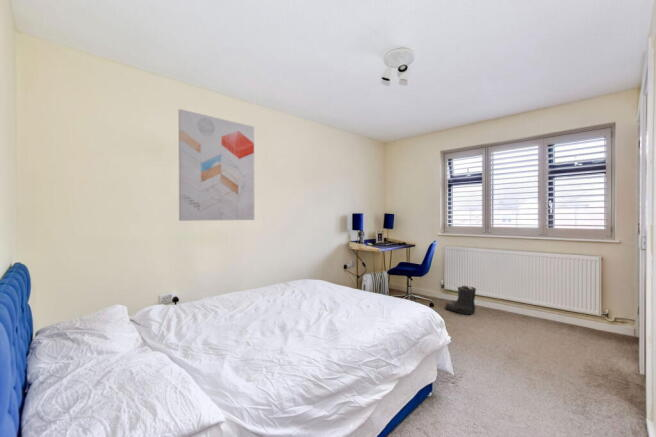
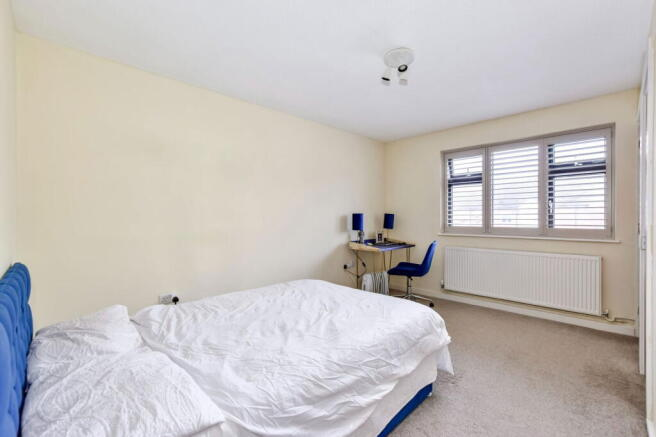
- wall art [178,108,255,222]
- boots [443,285,477,316]
